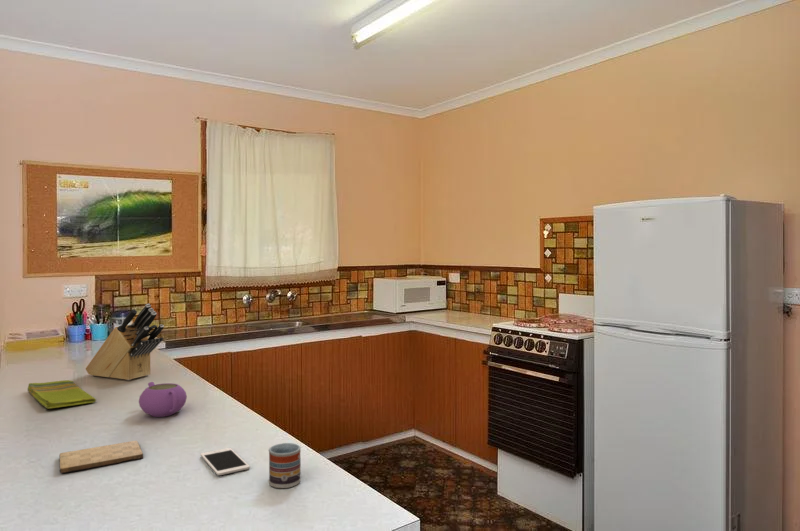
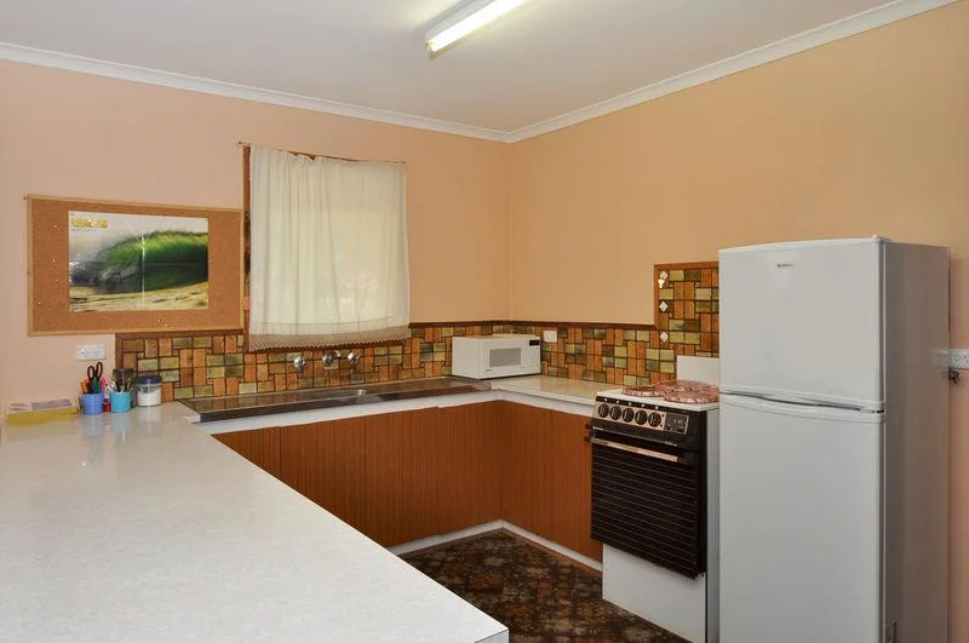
- cup [268,442,302,489]
- cutting board [58,440,144,474]
- teapot [138,381,188,418]
- knife block [85,303,165,381]
- dish towel [27,379,97,410]
- cell phone [200,447,251,476]
